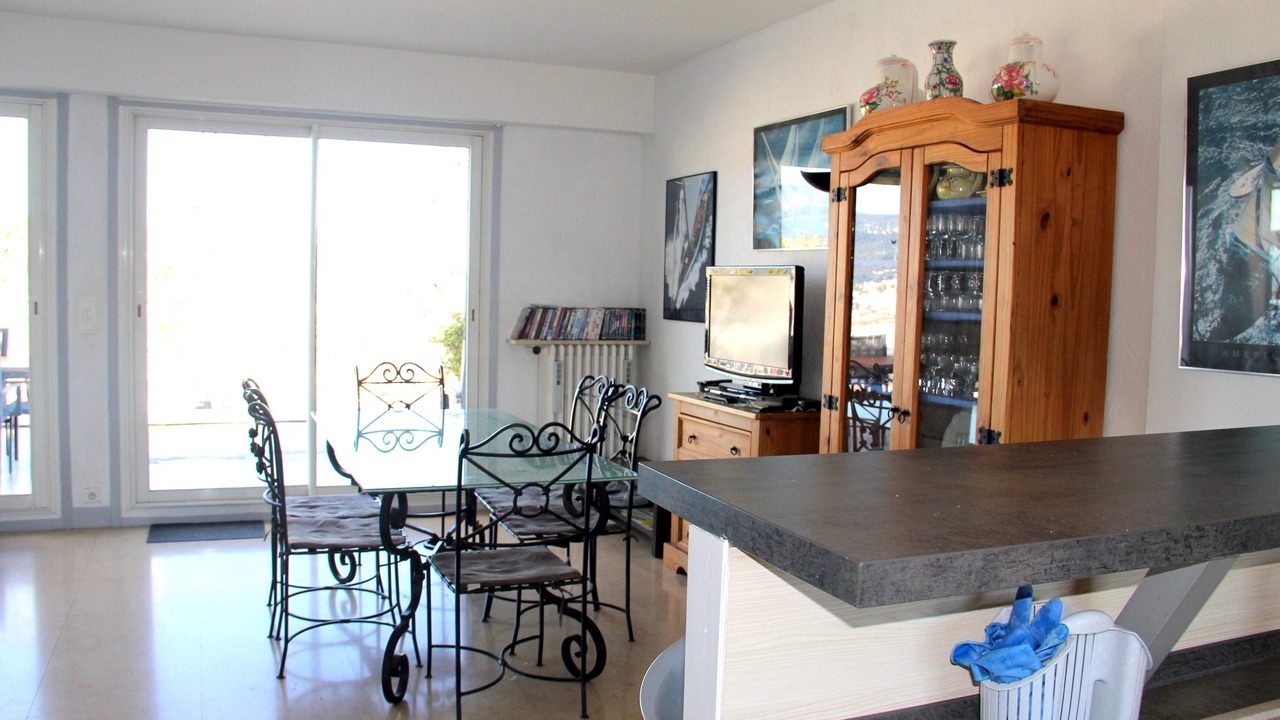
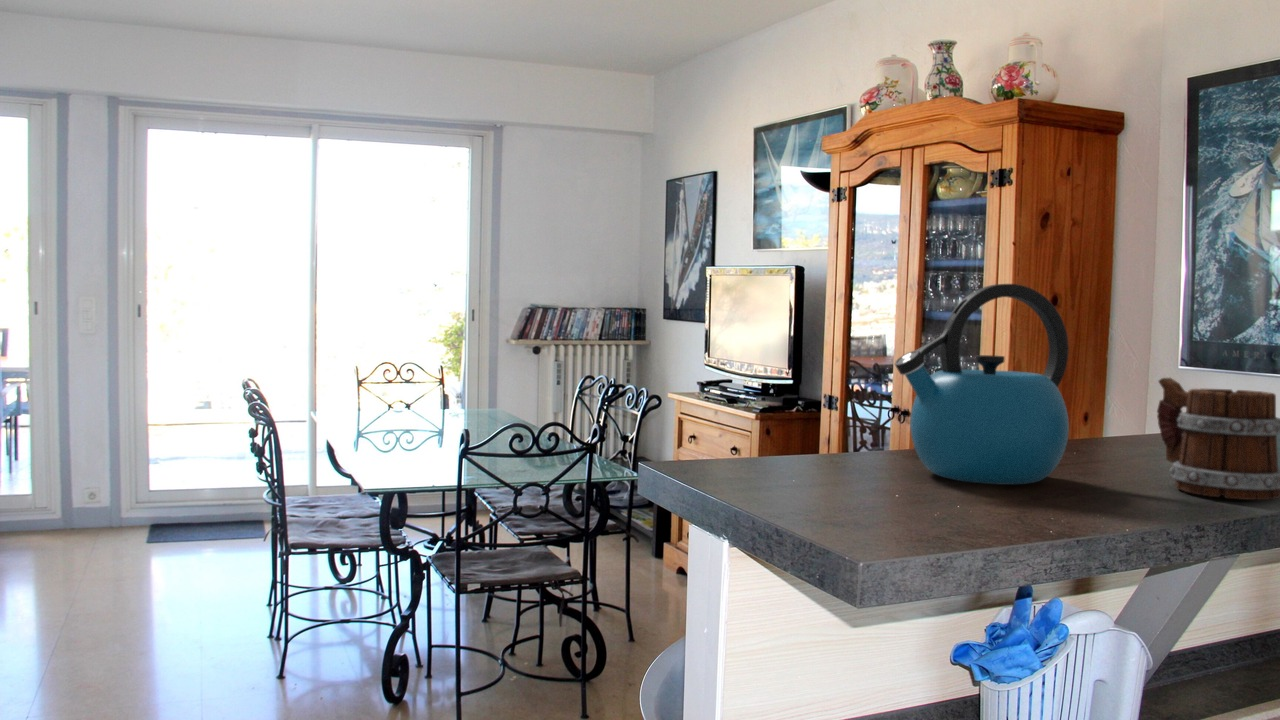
+ kettle [894,283,1070,485]
+ mug [1156,377,1280,501]
